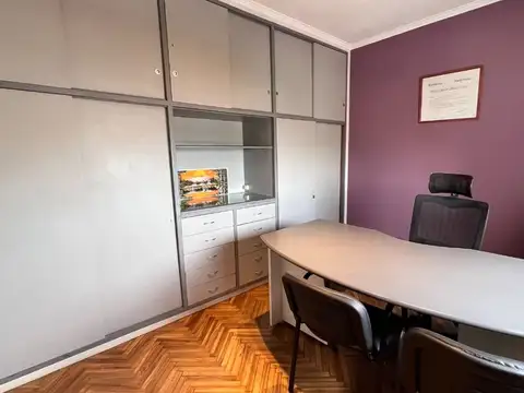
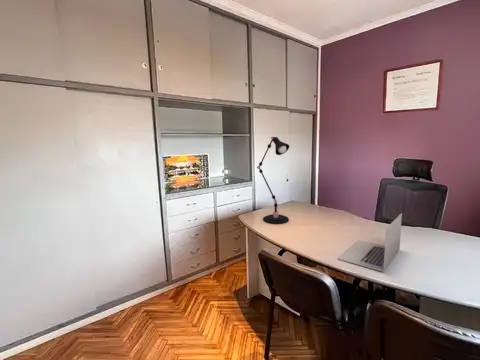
+ desk lamp [256,135,290,225]
+ laptop [336,212,403,273]
